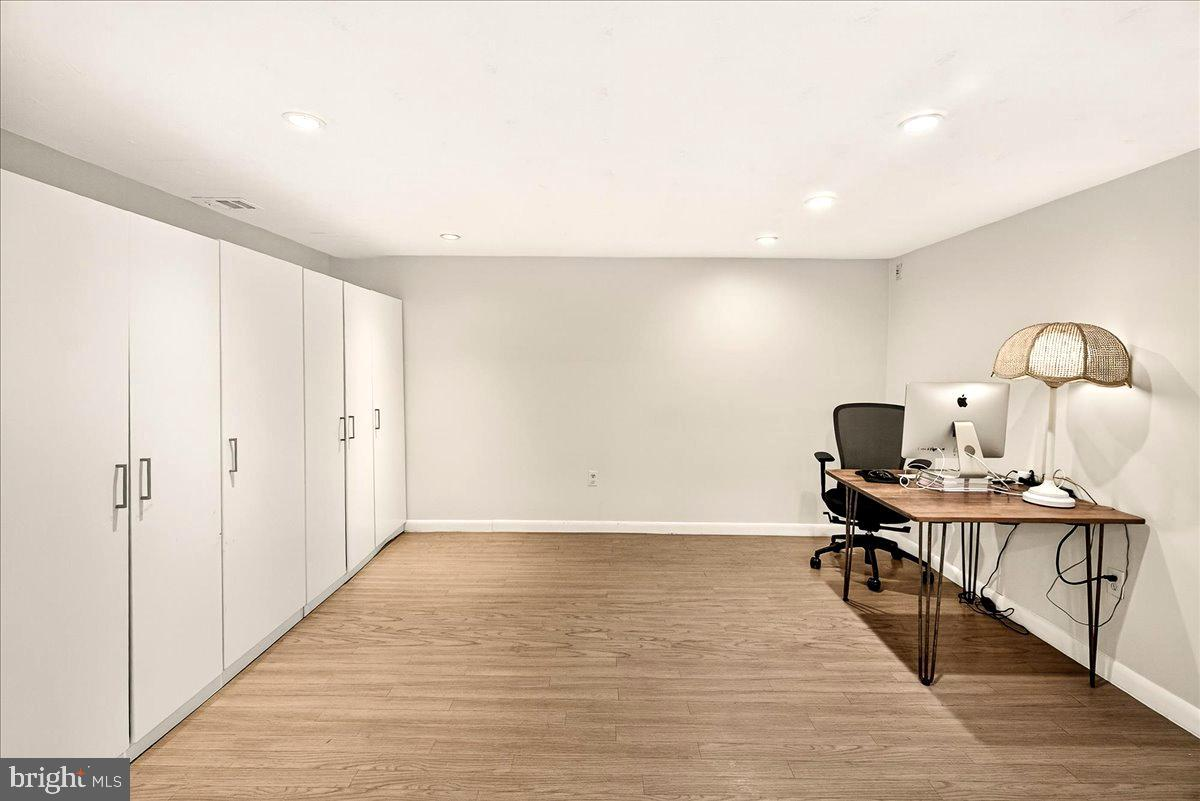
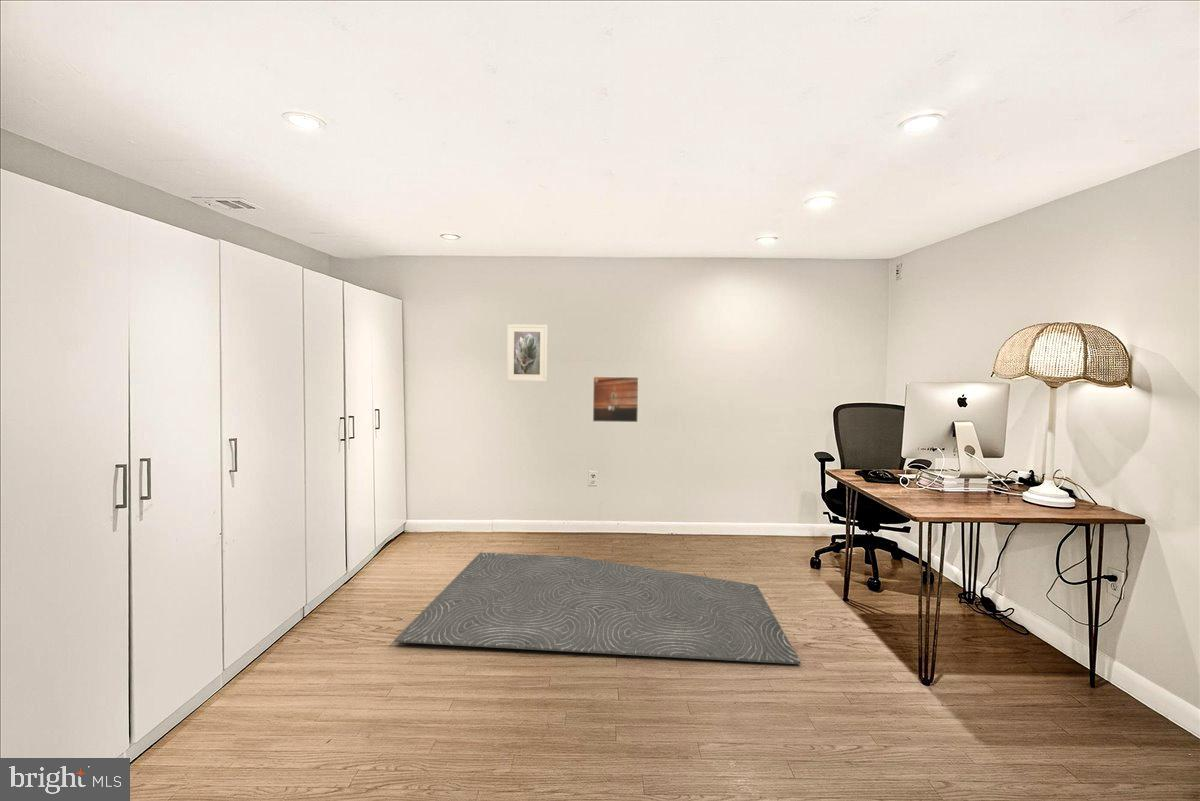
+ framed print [506,323,548,383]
+ rug [394,552,801,665]
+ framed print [592,375,640,423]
